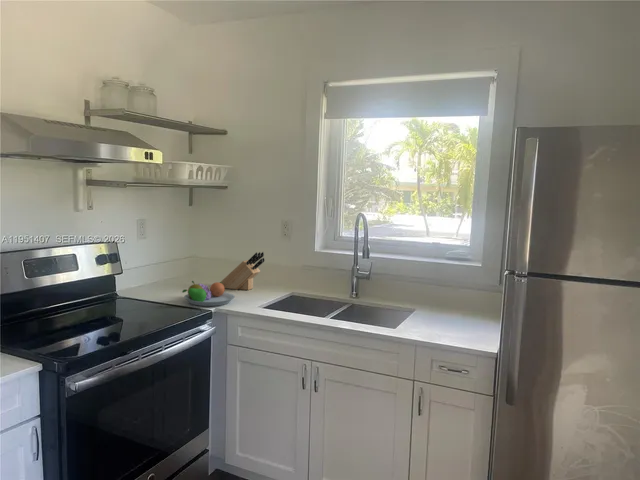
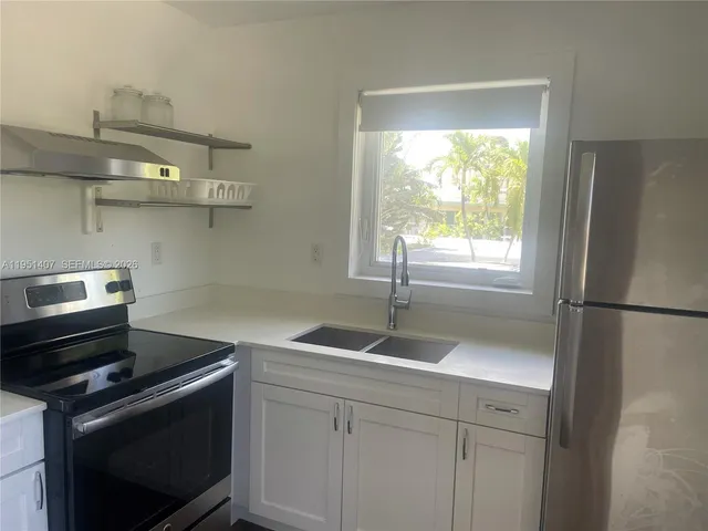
- fruit bowl [181,280,236,307]
- knife block [220,251,266,291]
